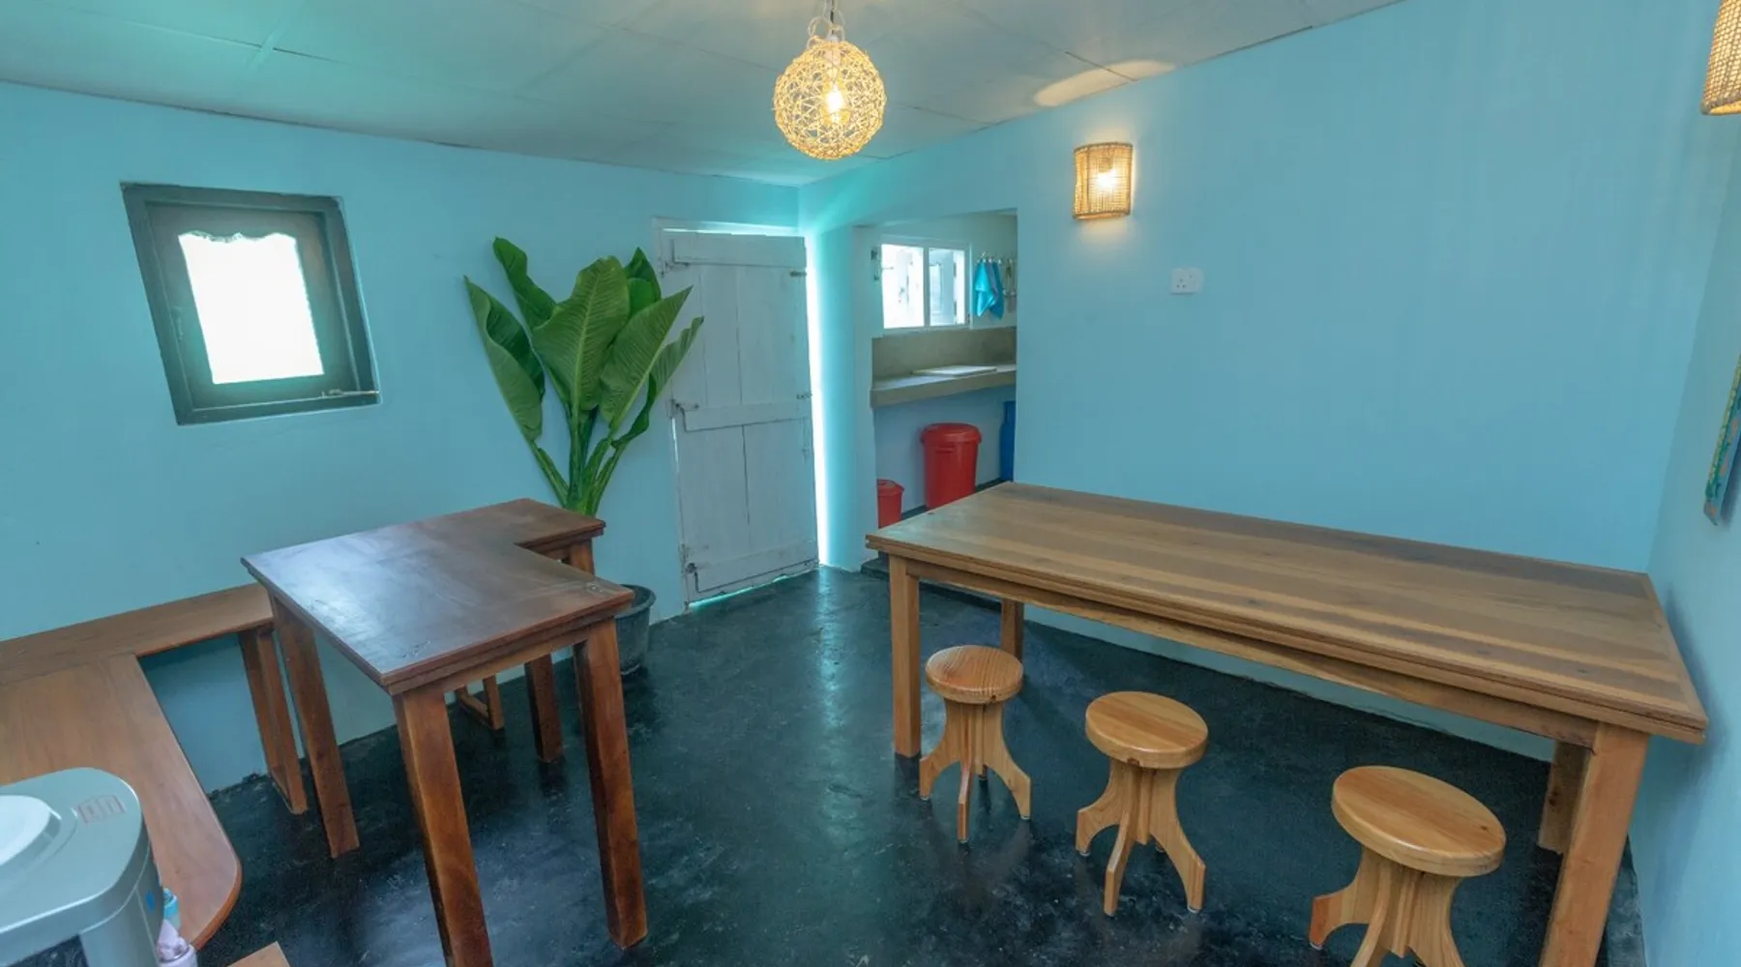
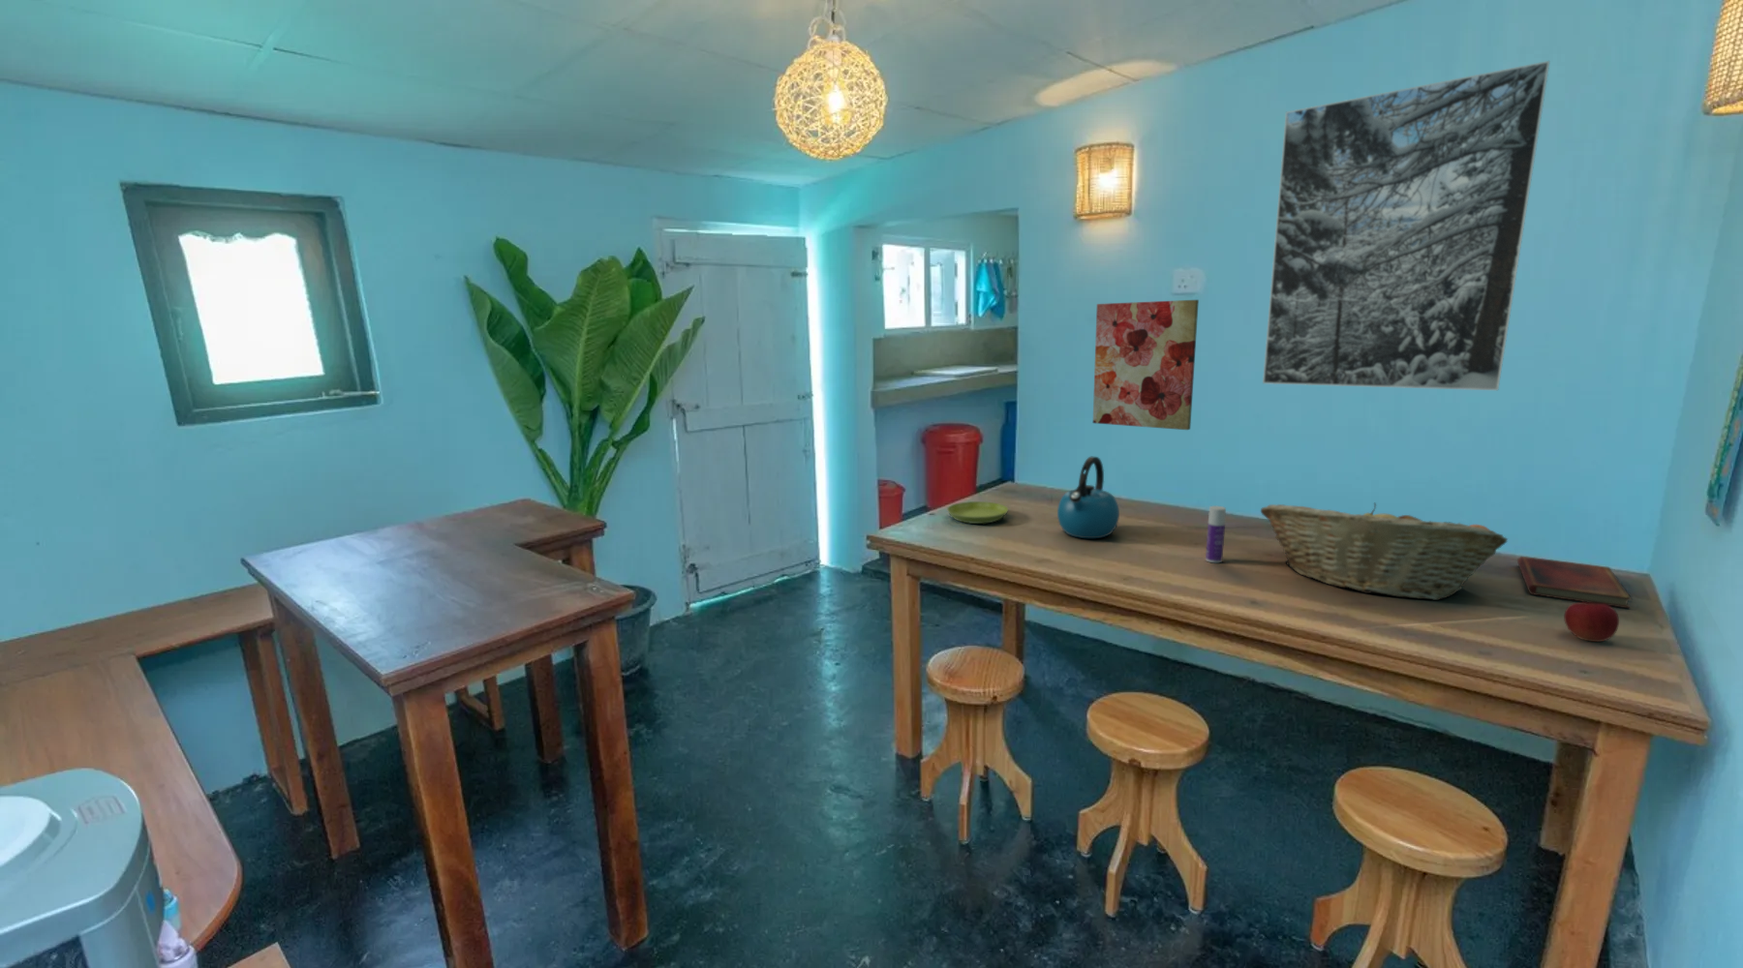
+ saucer [947,501,1009,525]
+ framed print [1261,60,1550,391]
+ wall art [1092,299,1199,430]
+ bottle [1204,505,1227,564]
+ apple [1563,601,1620,643]
+ diary [1516,556,1632,610]
+ fruit basket [1260,502,1508,601]
+ kettle [1056,455,1121,539]
